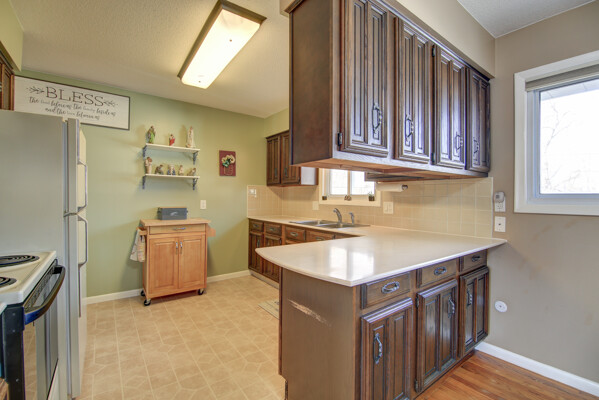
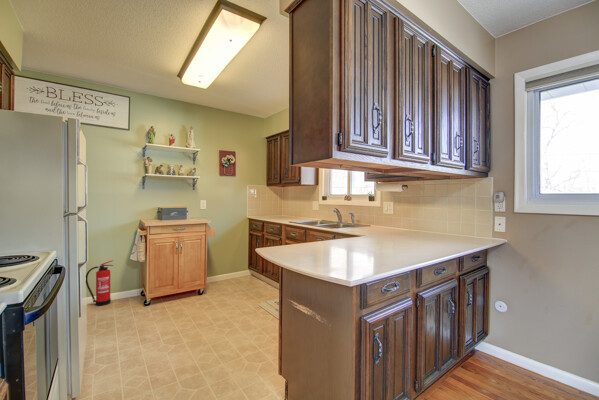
+ fire extinguisher [85,259,114,307]
